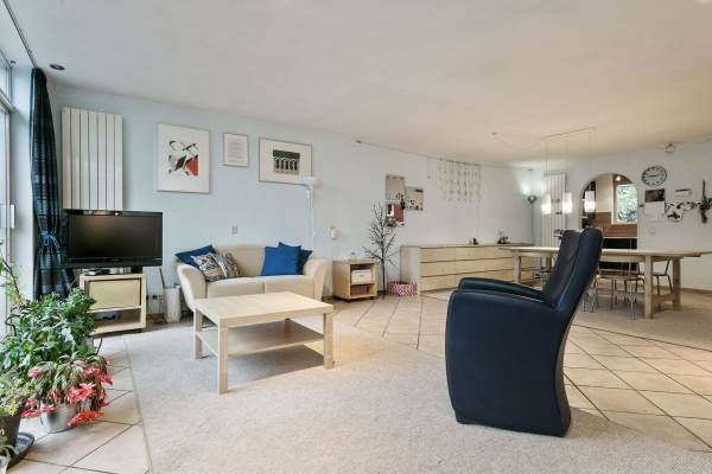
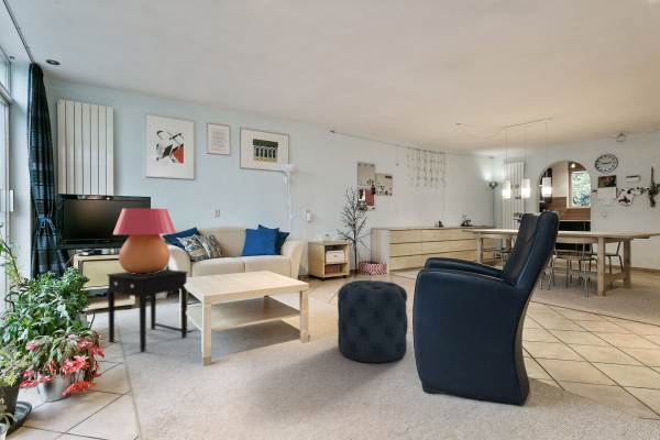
+ side table [106,268,189,353]
+ ottoman [337,279,409,364]
+ table lamp [112,207,177,274]
